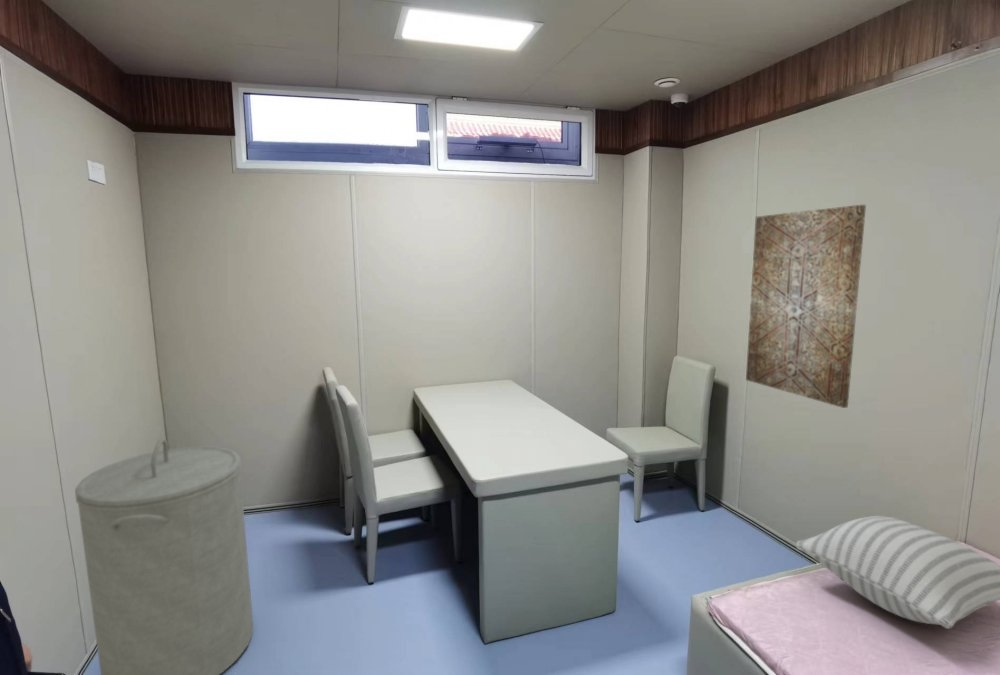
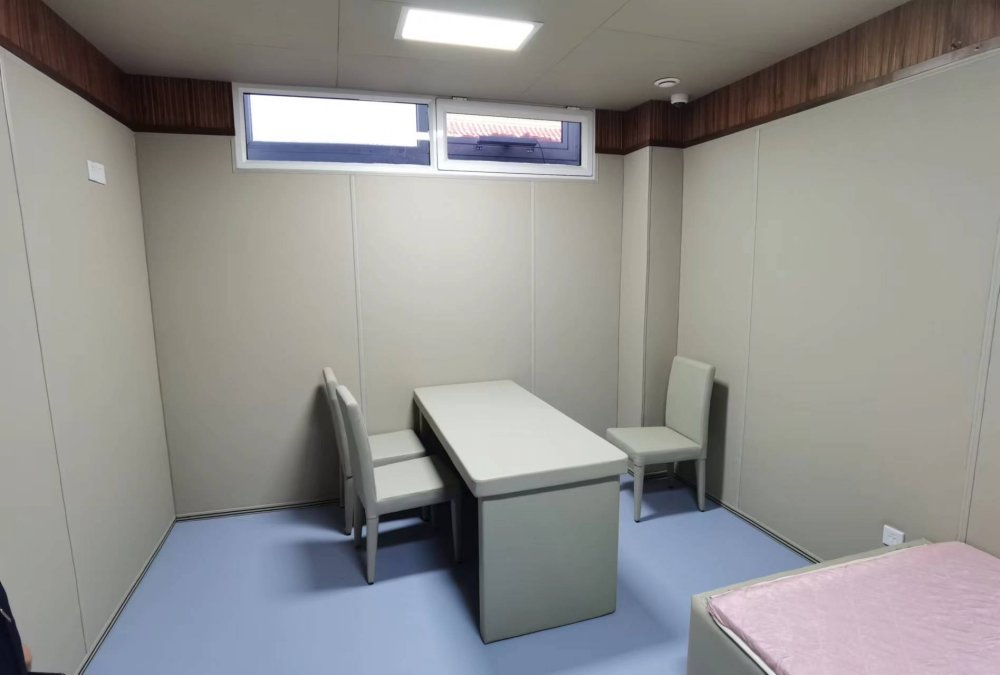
- wall art [745,204,867,409]
- laundry hamper [74,437,254,675]
- pillow [795,515,1000,630]
